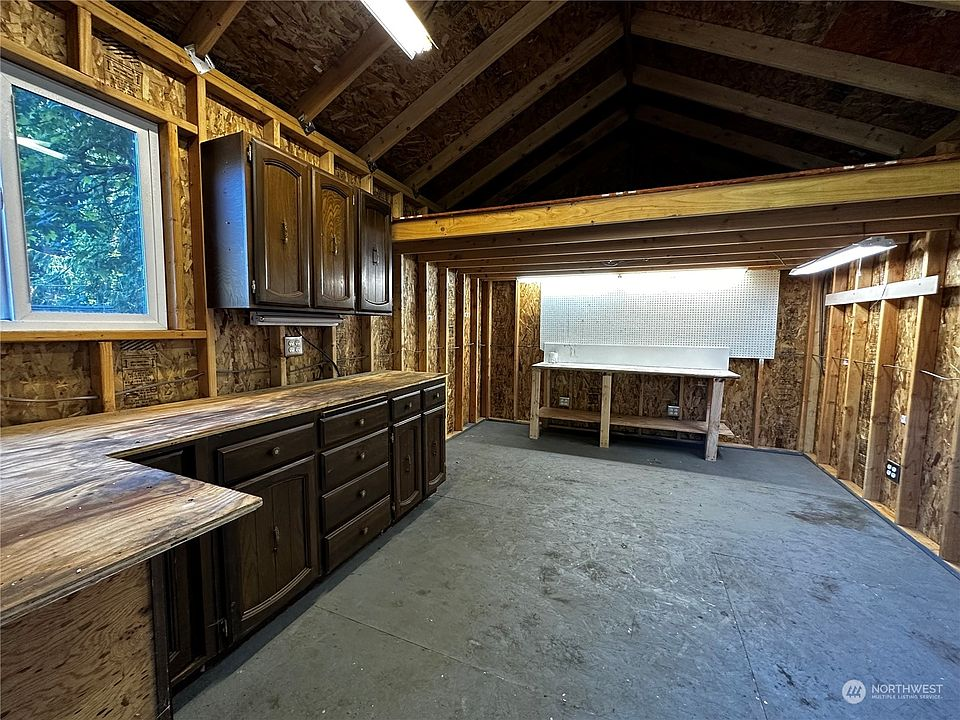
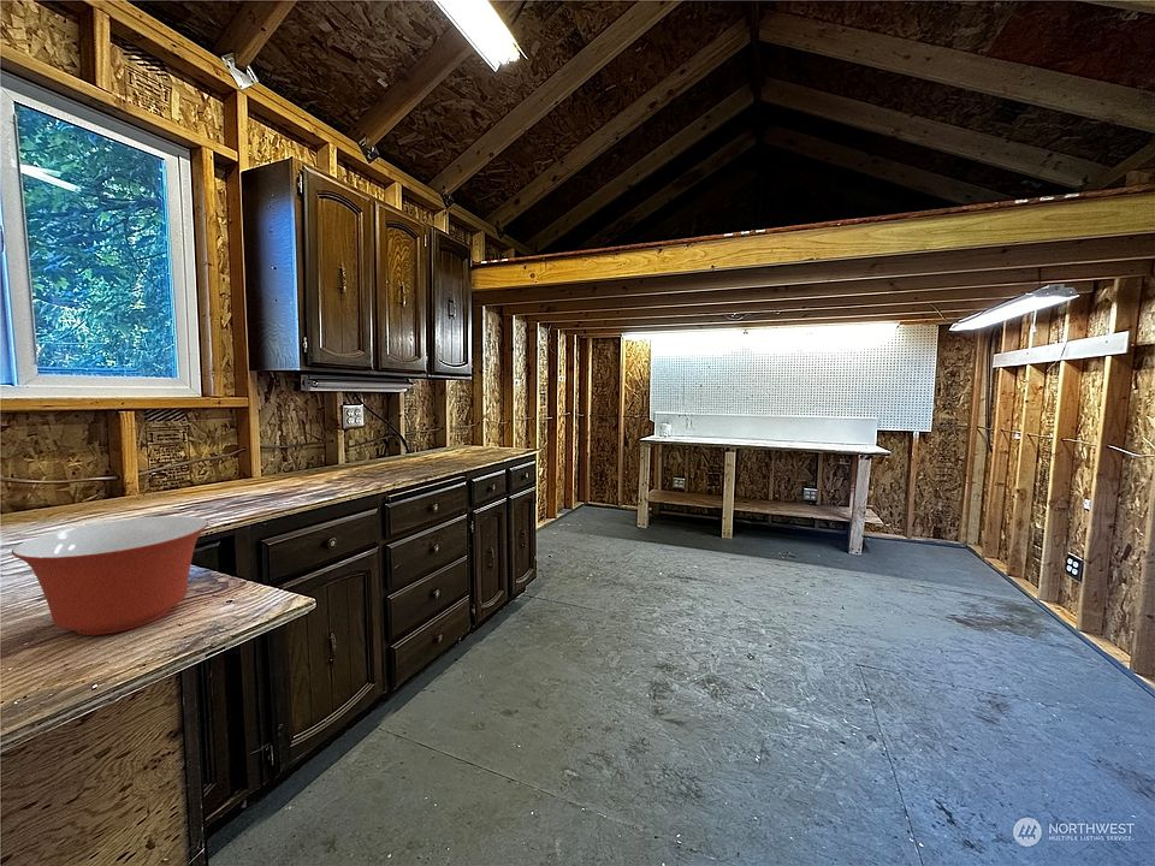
+ mixing bowl [11,515,209,636]
